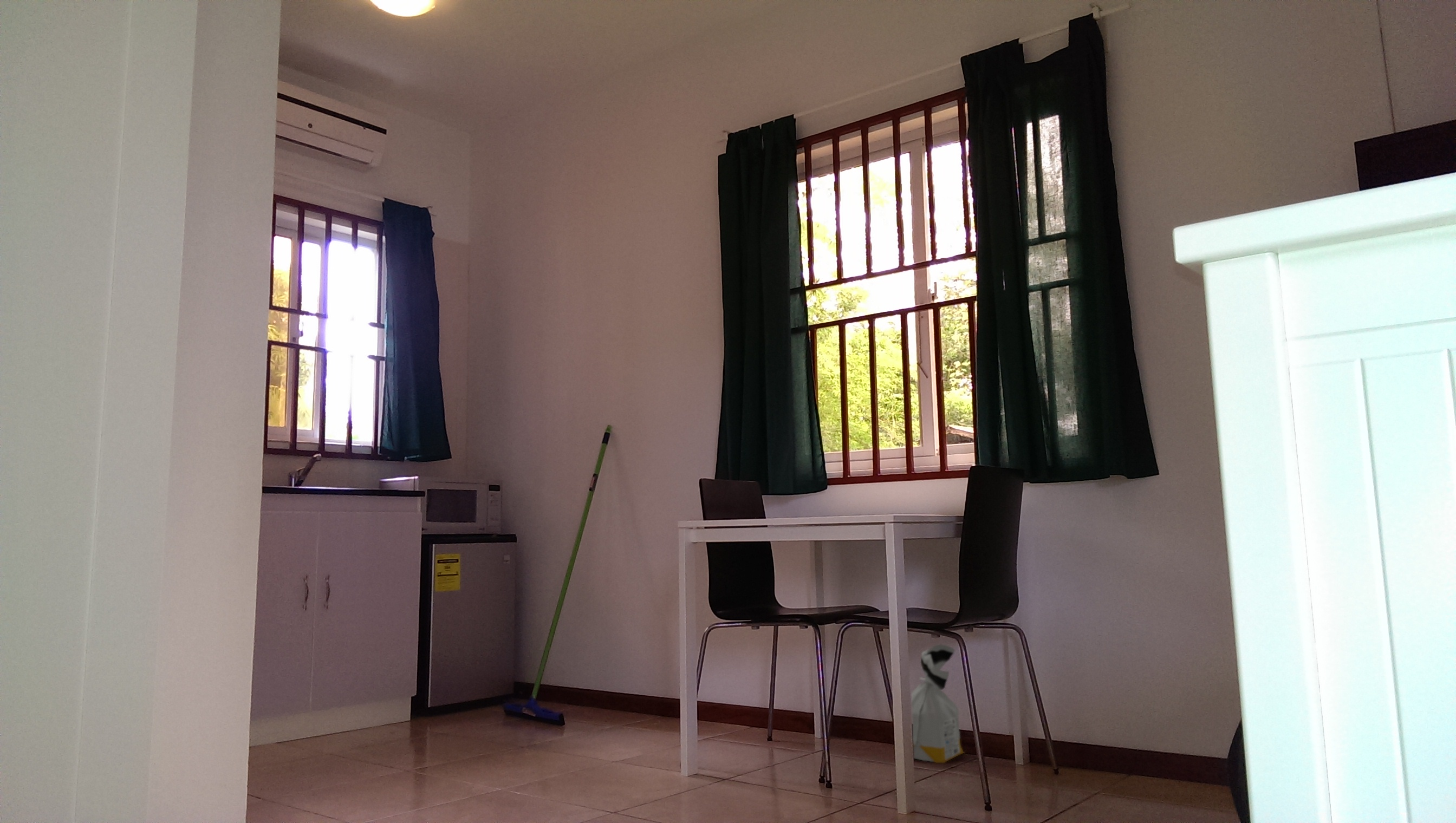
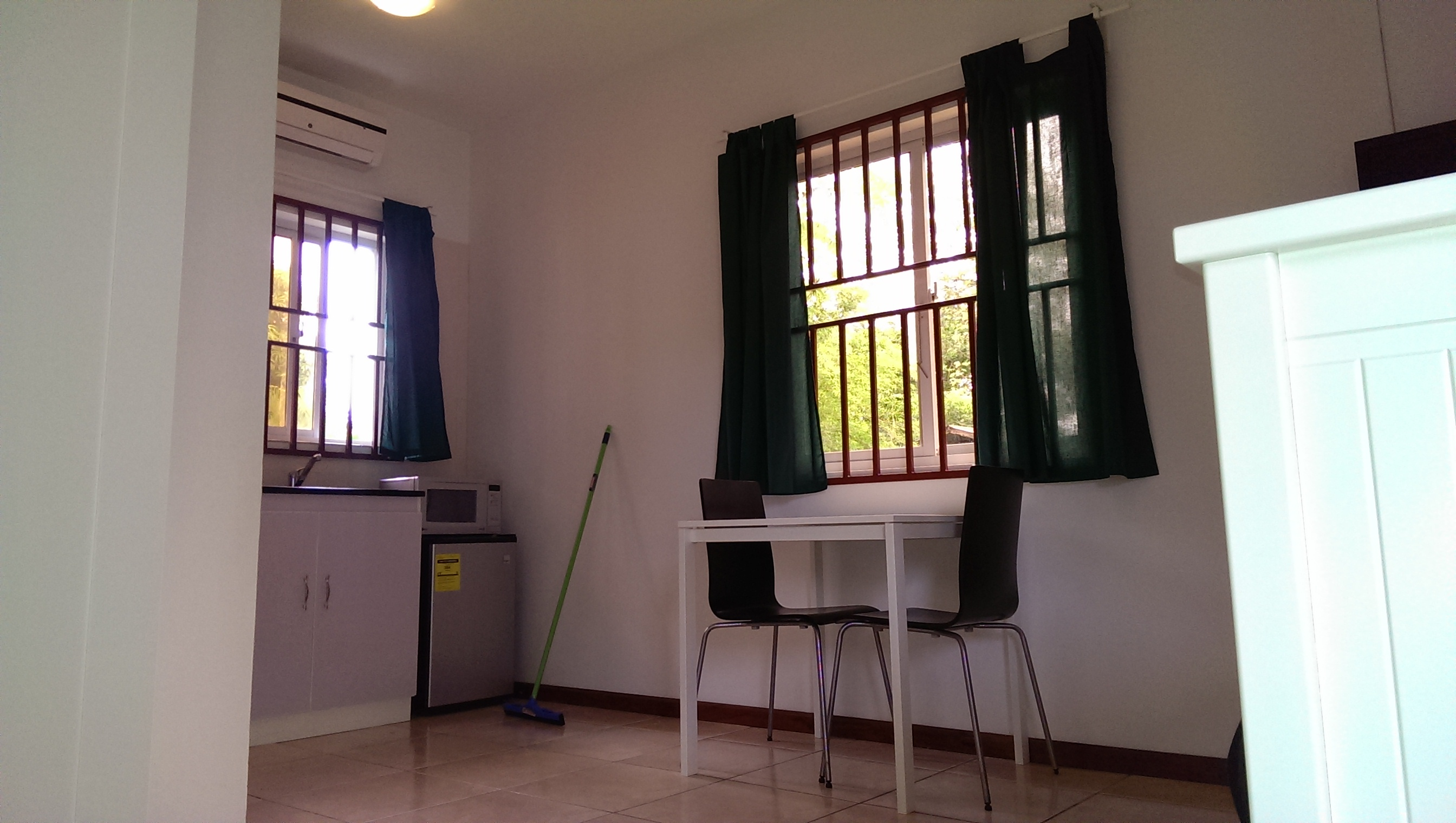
- bag [911,644,965,763]
